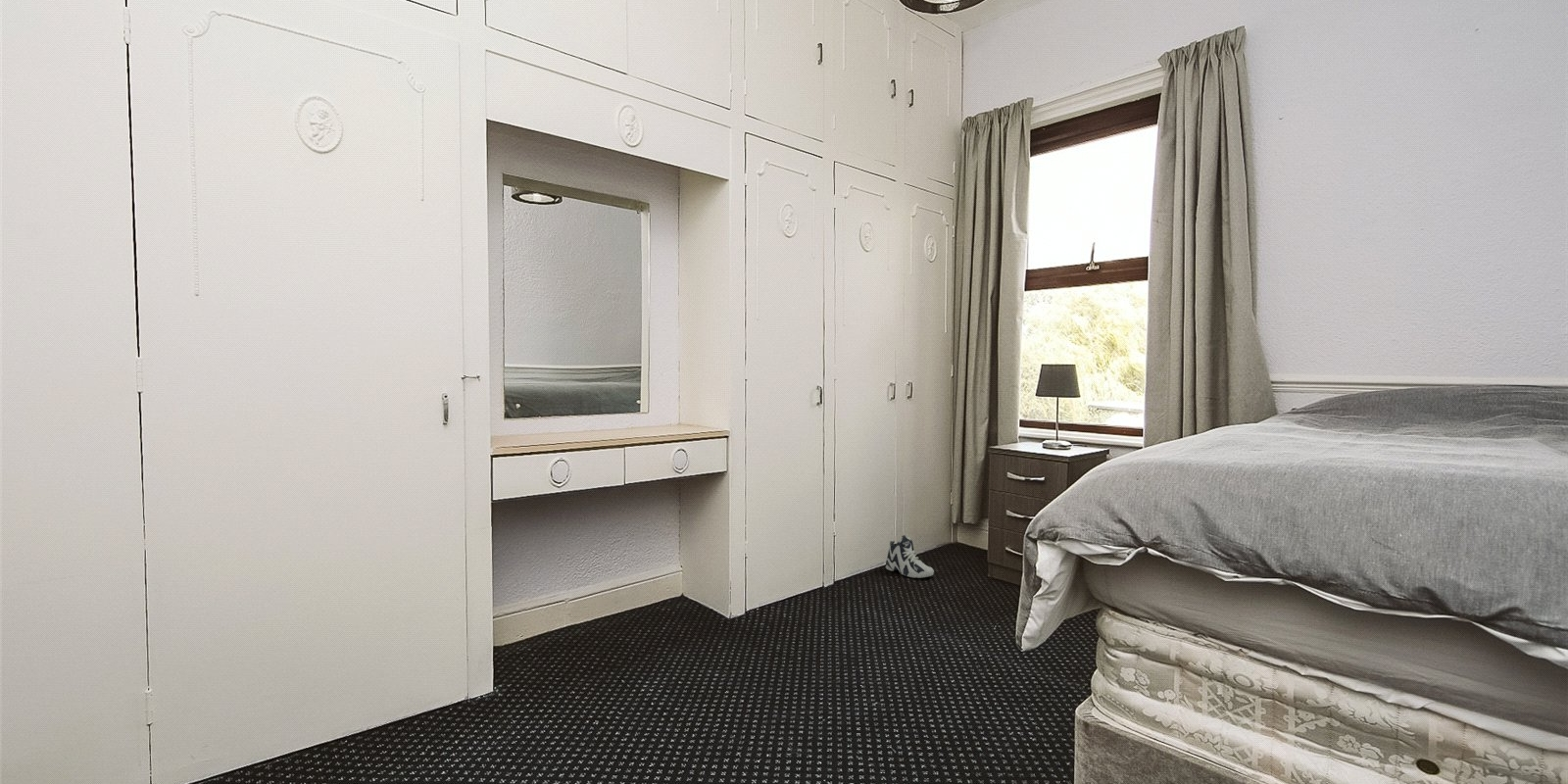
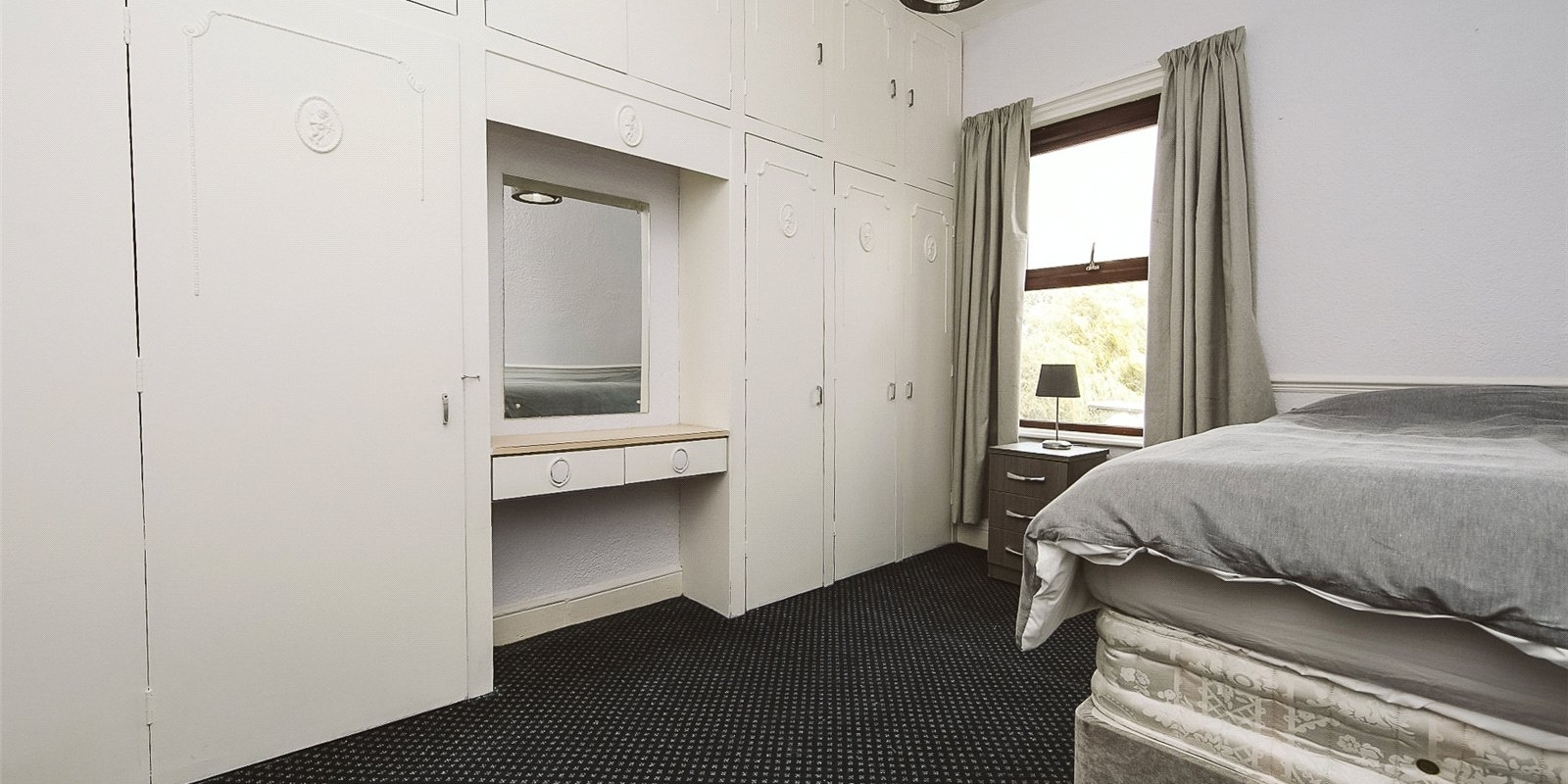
- sneaker [885,534,935,579]
